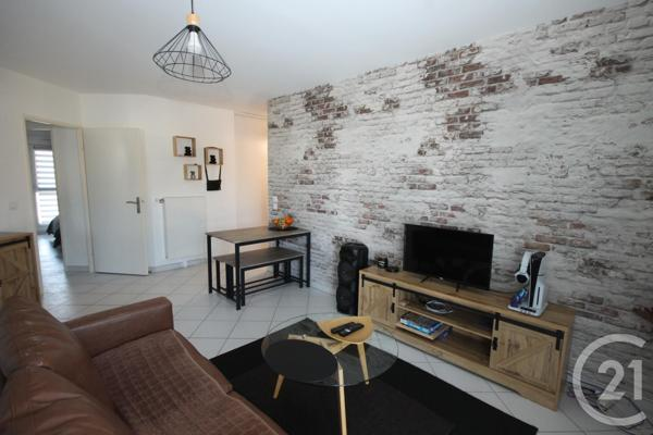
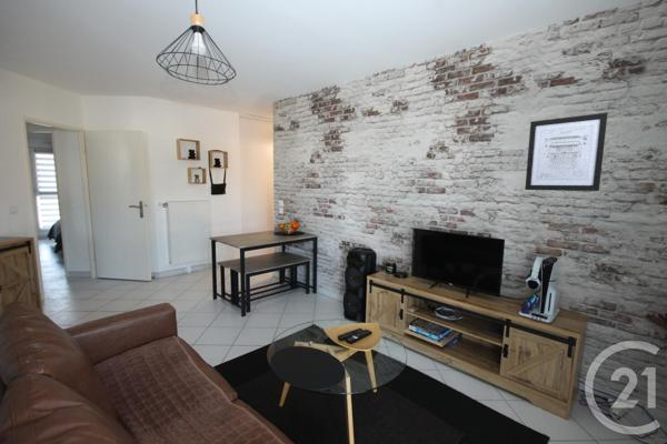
+ wall art [524,112,609,192]
